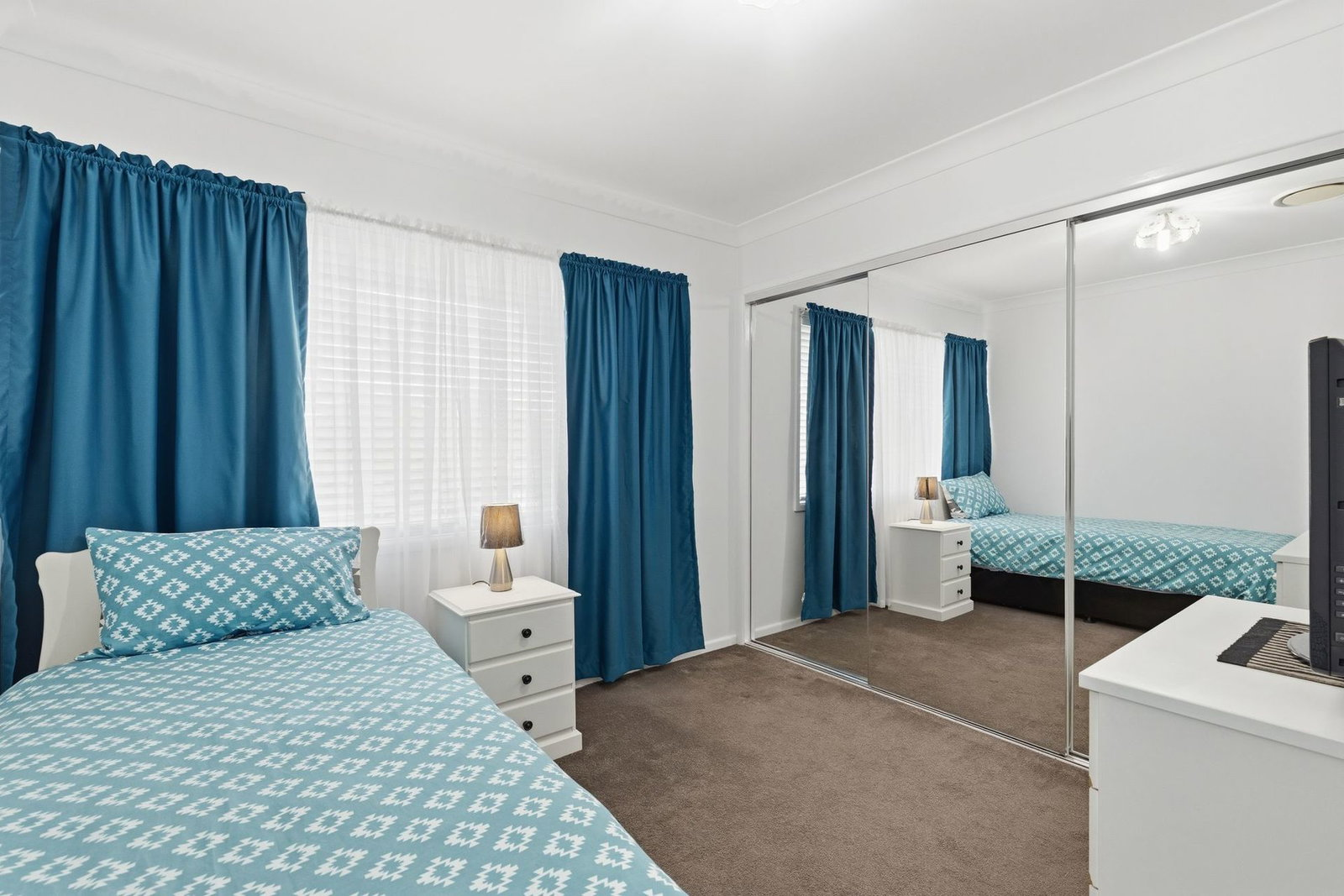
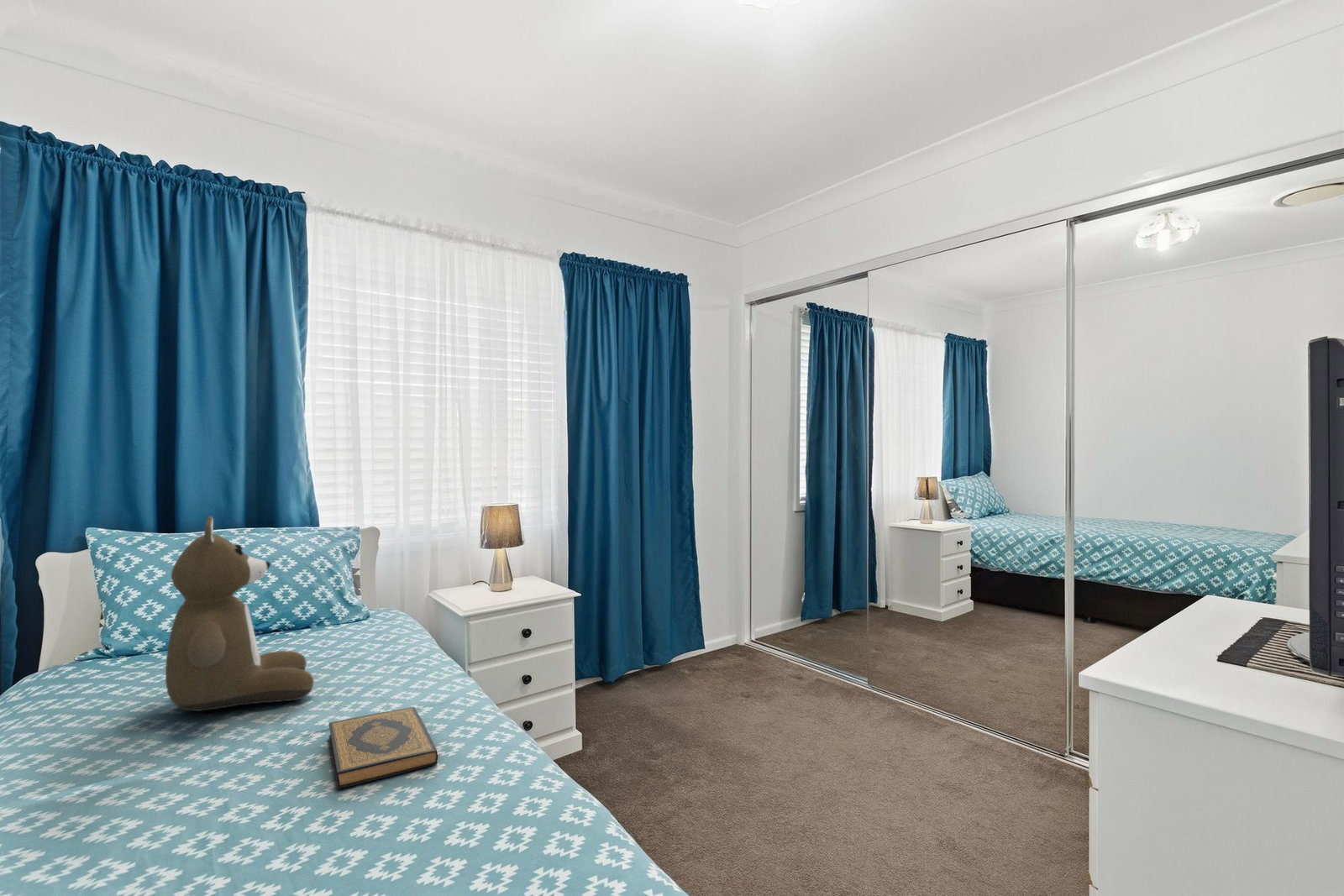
+ teddy bear [165,515,315,712]
+ hardback book [328,706,438,790]
